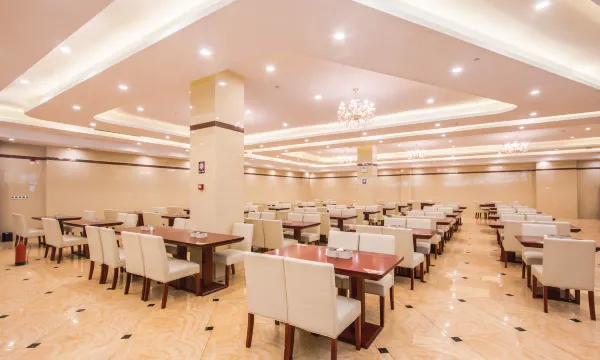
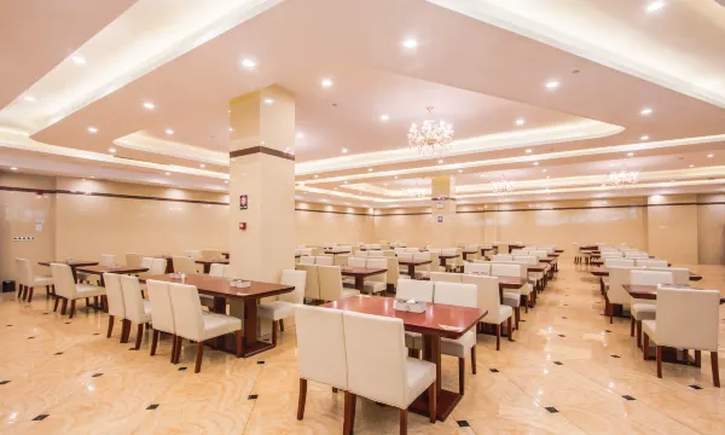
- fire extinguisher [14,239,32,267]
